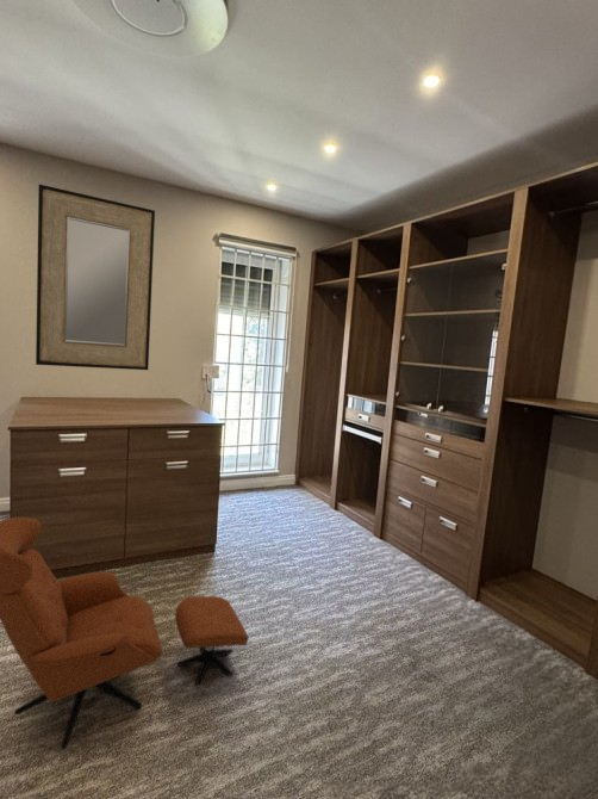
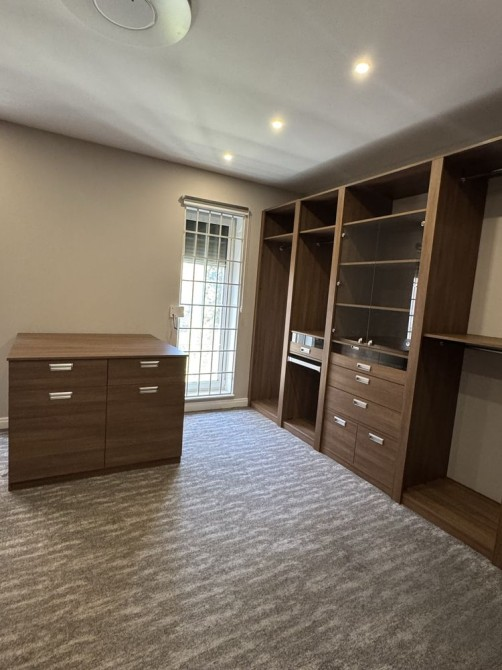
- home mirror [35,184,156,371]
- armchair [0,516,250,750]
